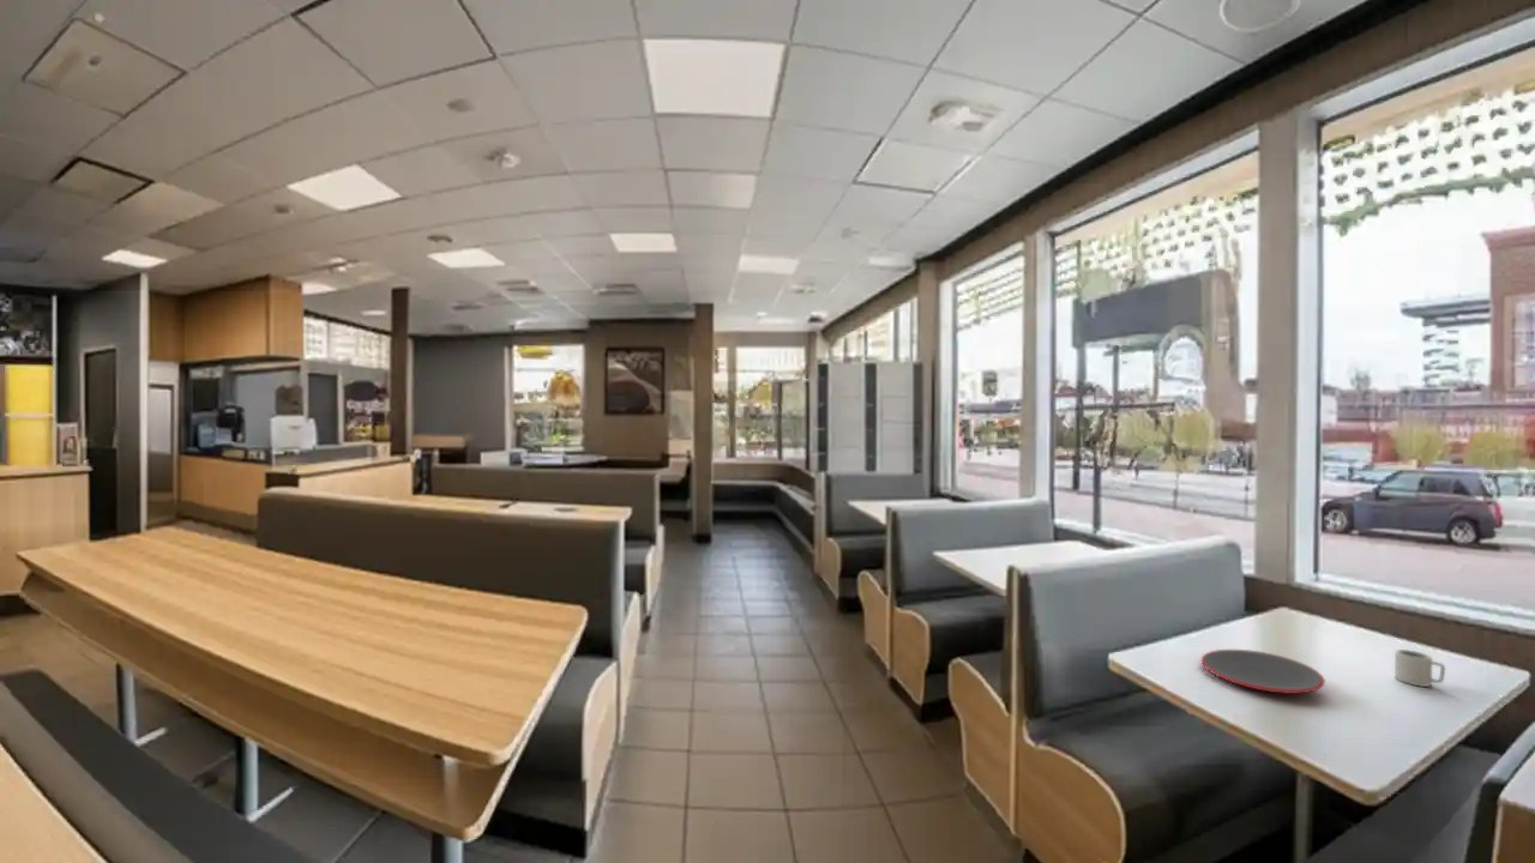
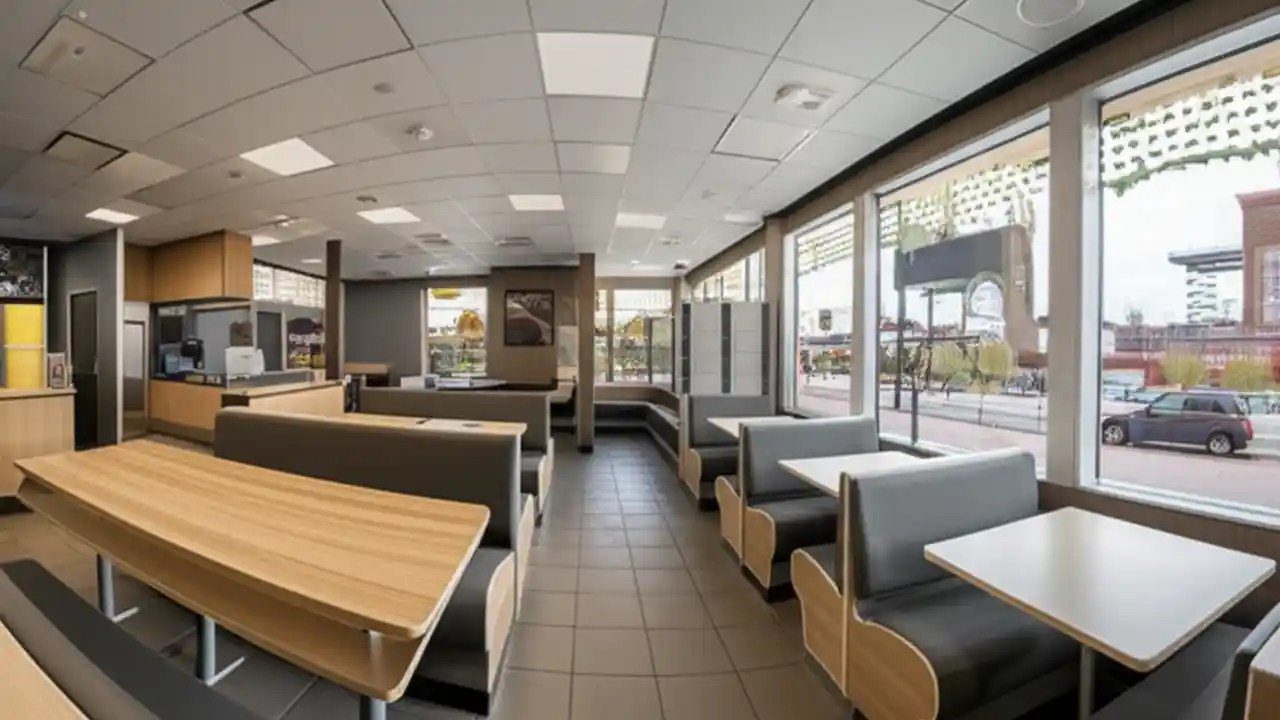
- plate [1200,648,1326,695]
- cup [1393,648,1446,688]
